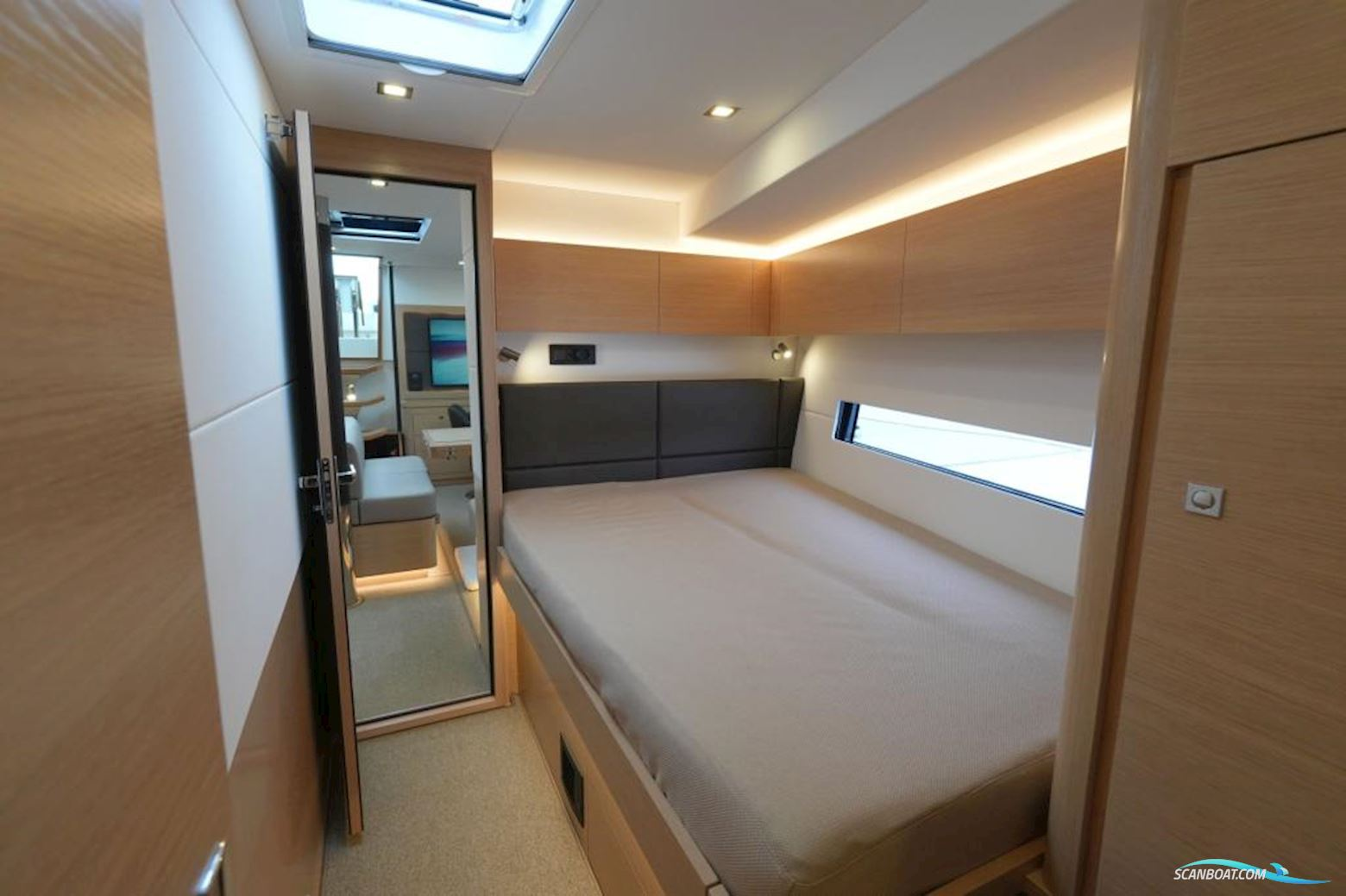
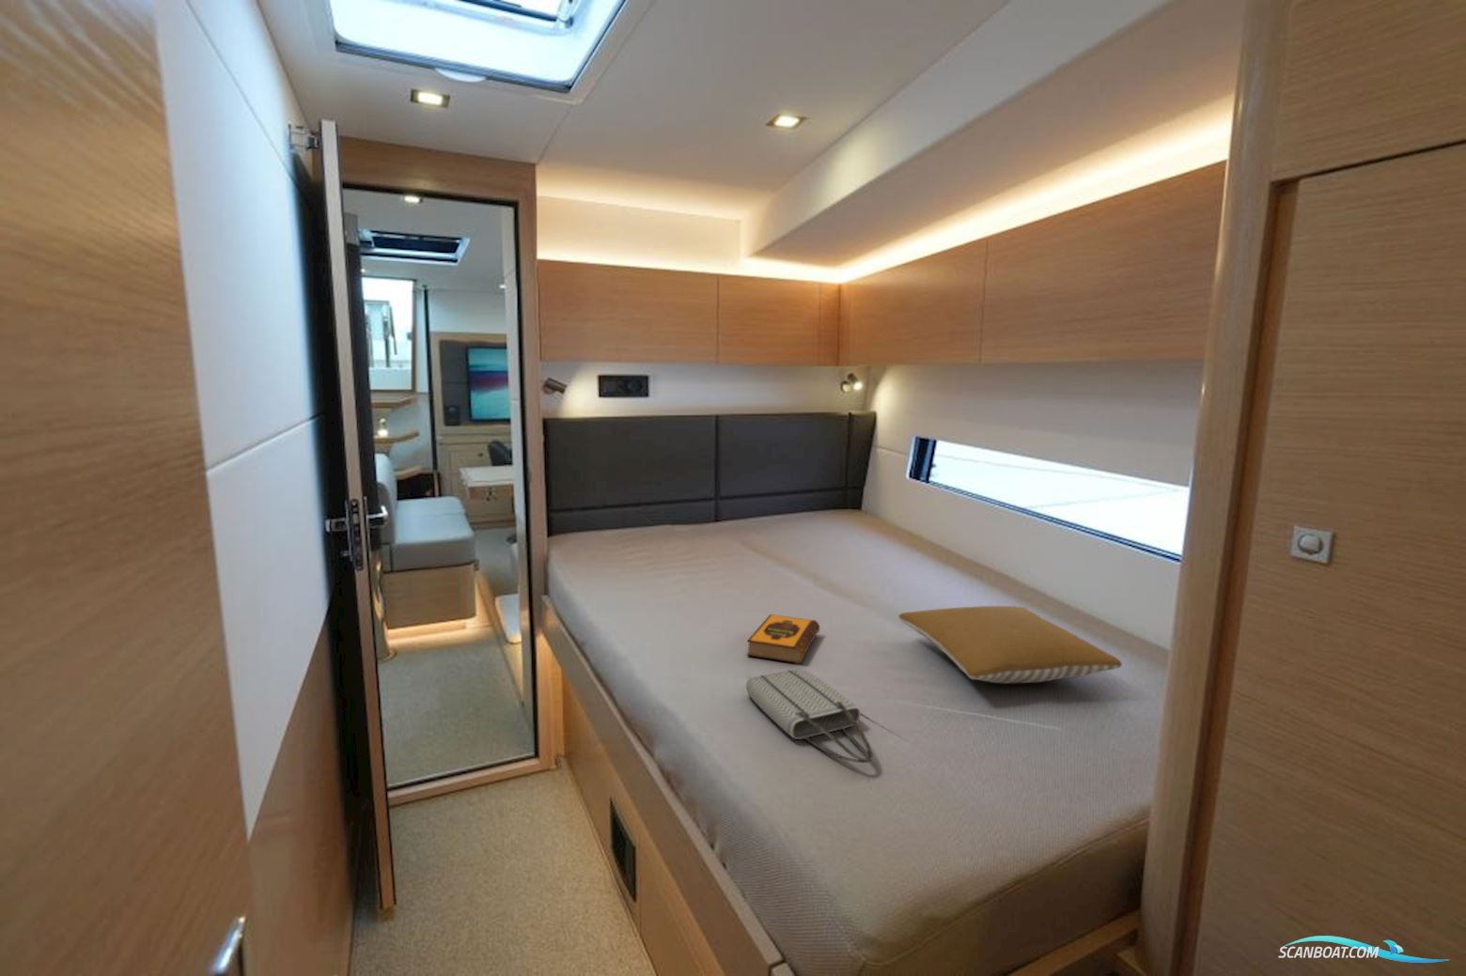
+ tote bag [745,668,874,764]
+ hardback book [746,613,820,664]
+ pillow [897,605,1123,684]
